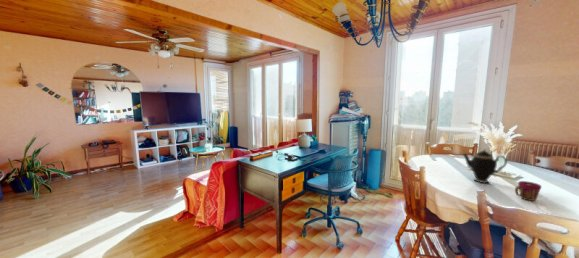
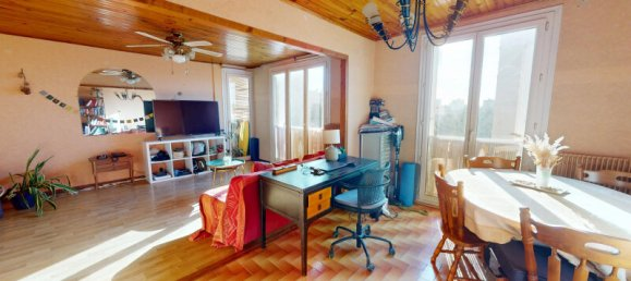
- cup [514,180,542,202]
- teapot [460,148,508,184]
